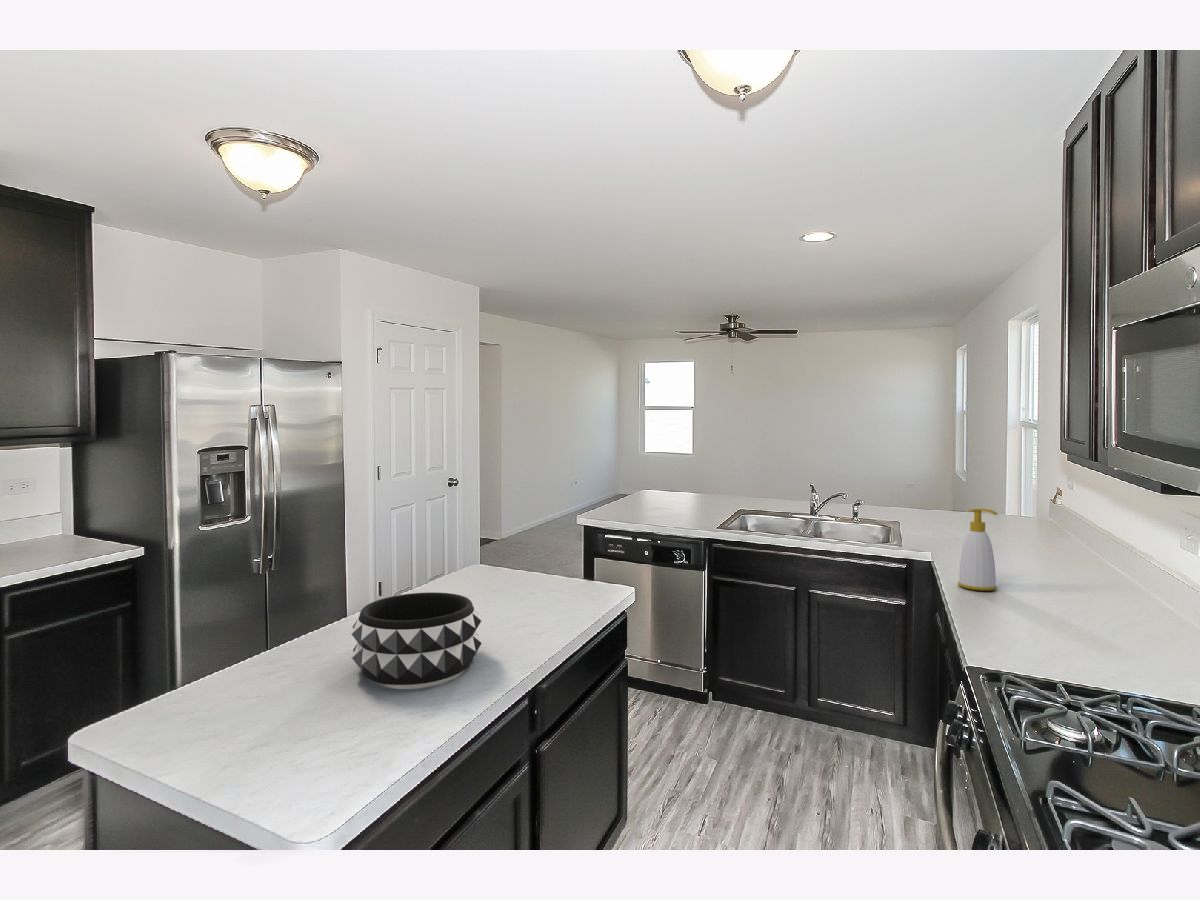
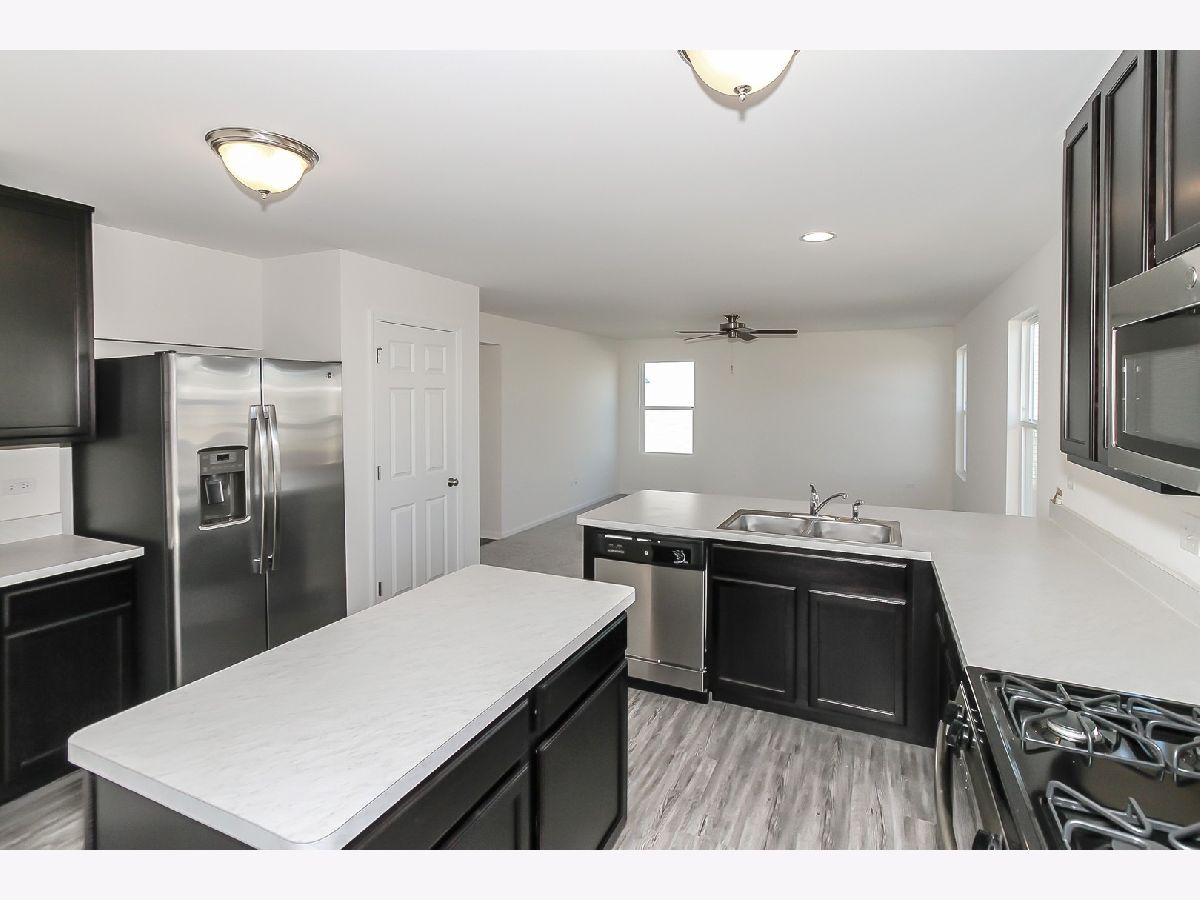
- decorative bowl [351,591,483,686]
- soap bottle [957,507,998,592]
